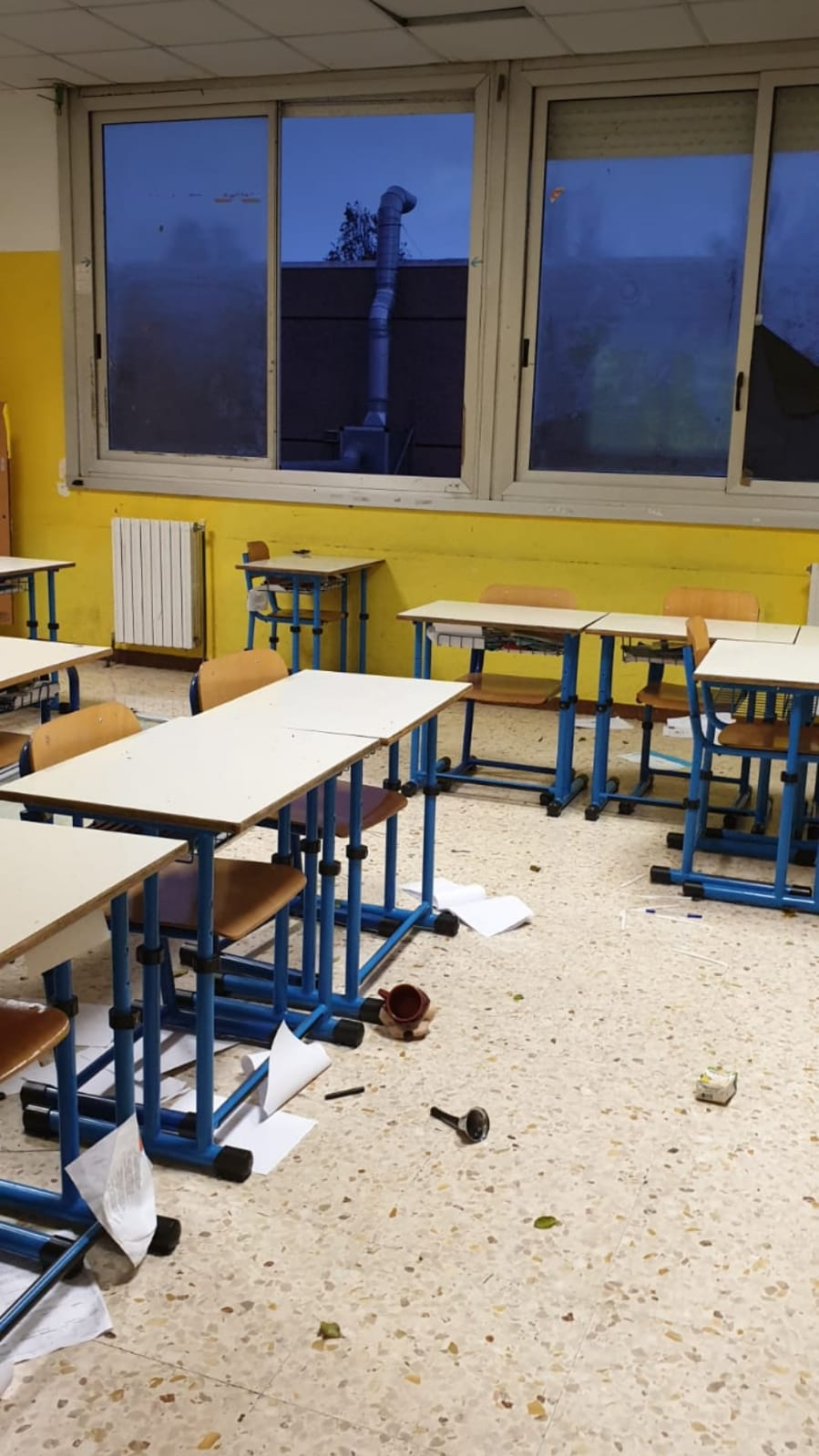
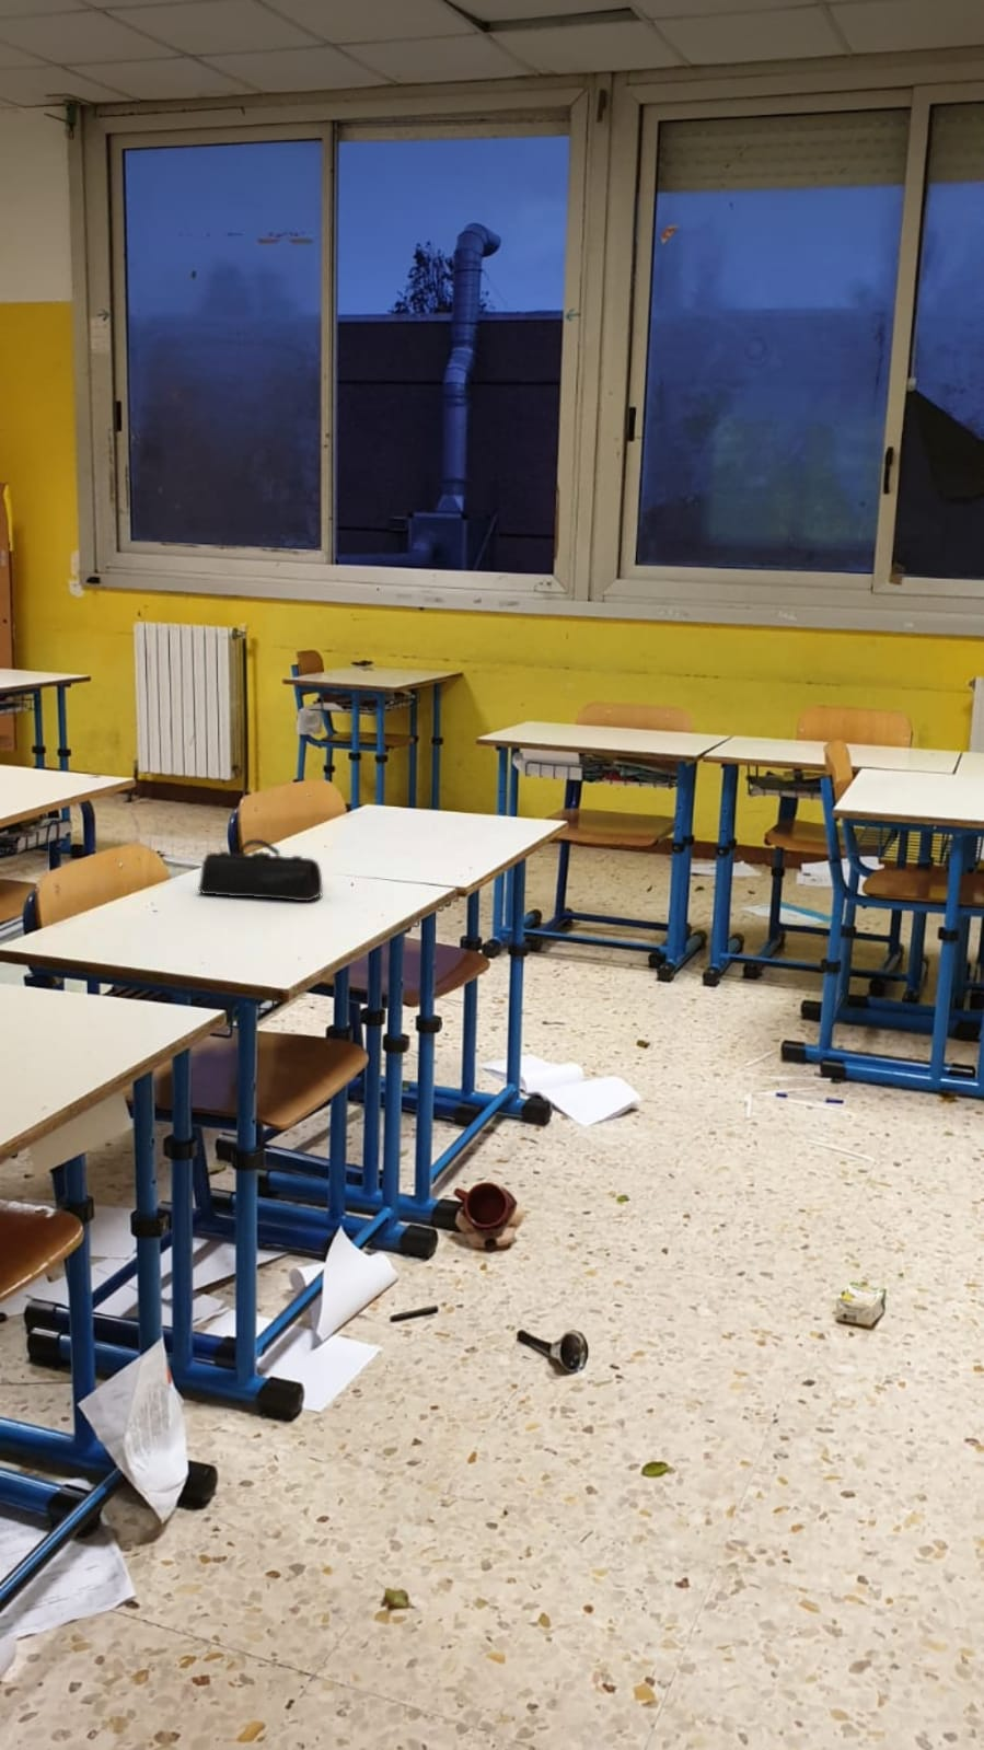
+ pencil case [197,838,323,901]
